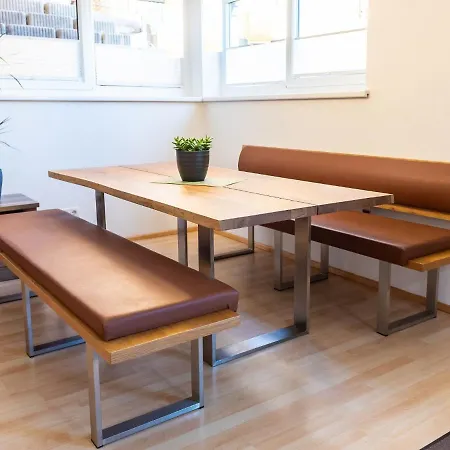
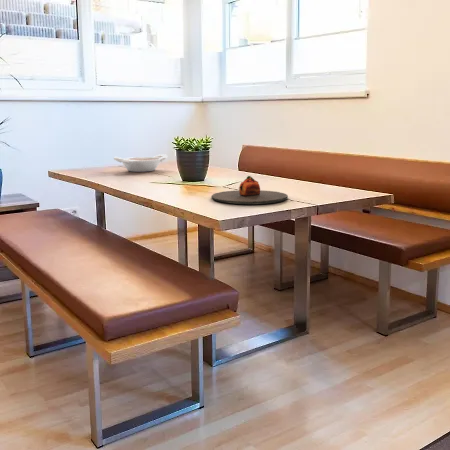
+ bowl [113,153,168,173]
+ plate [210,175,289,205]
